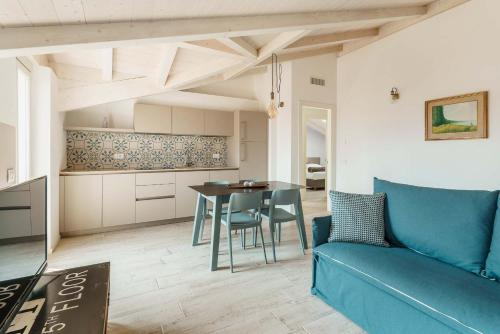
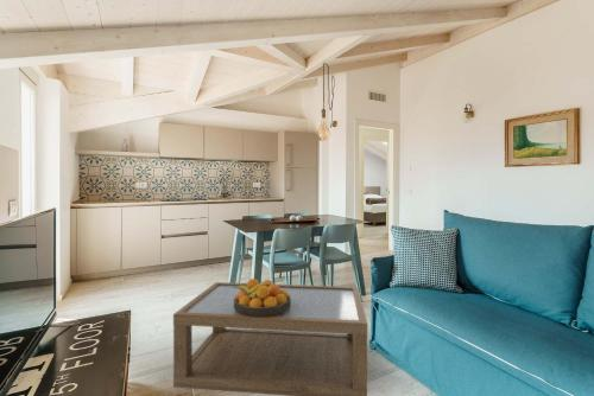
+ coffee table [172,281,368,396]
+ fruit bowl [234,277,291,317]
